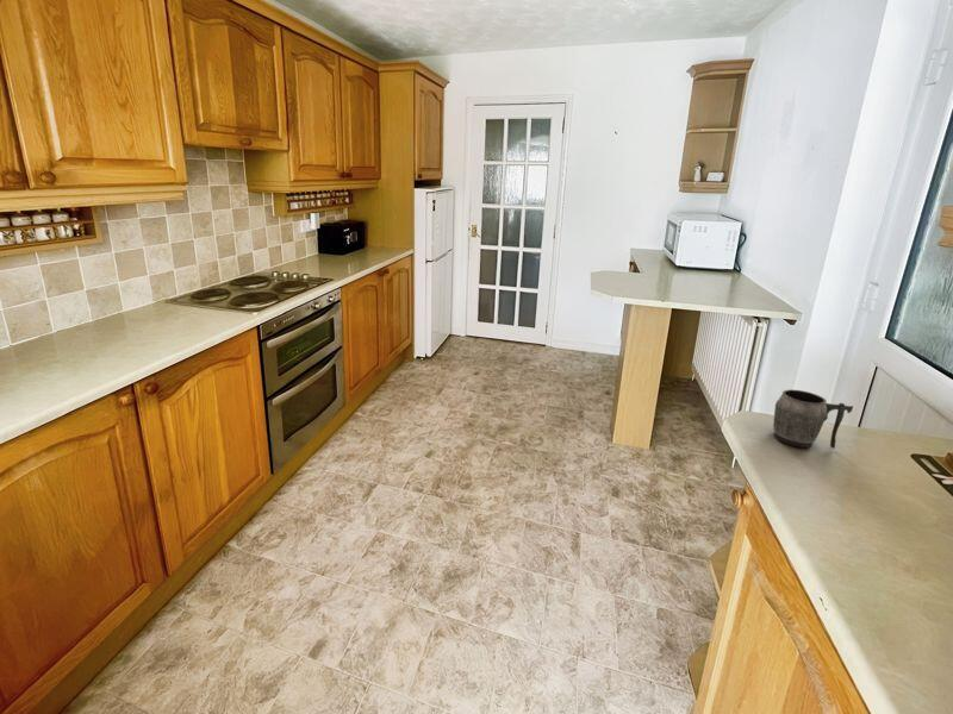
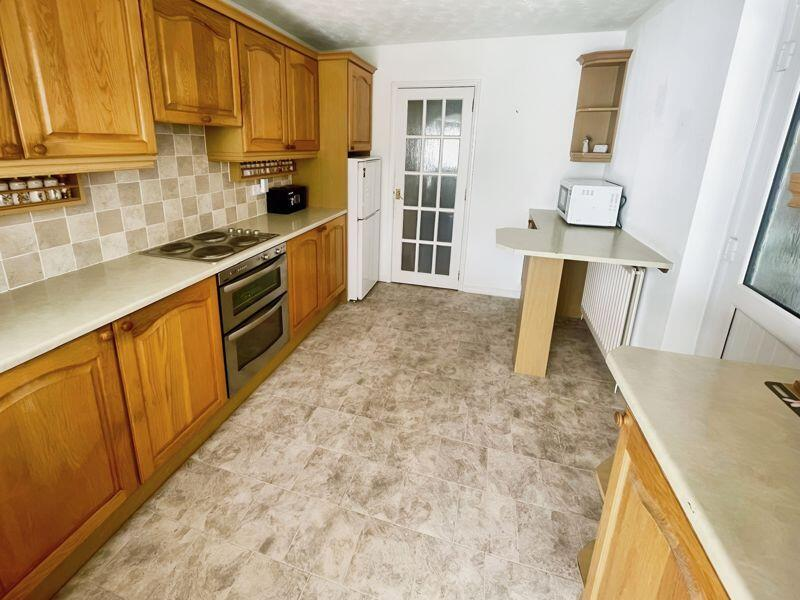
- mug [772,388,854,450]
